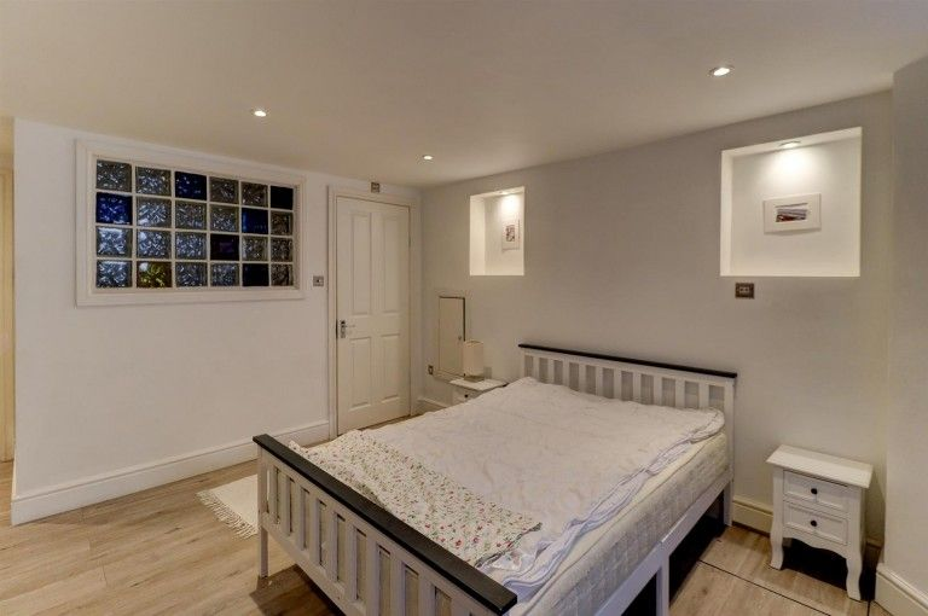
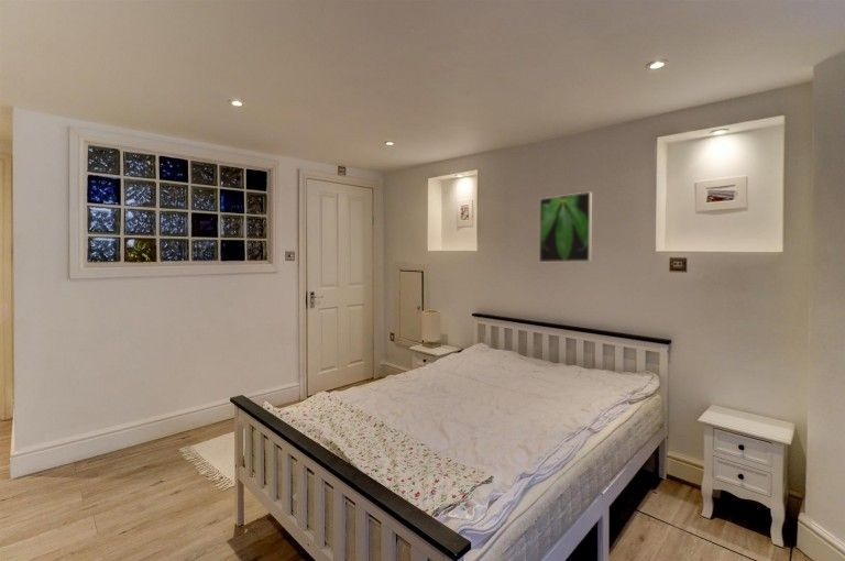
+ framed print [538,190,593,263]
